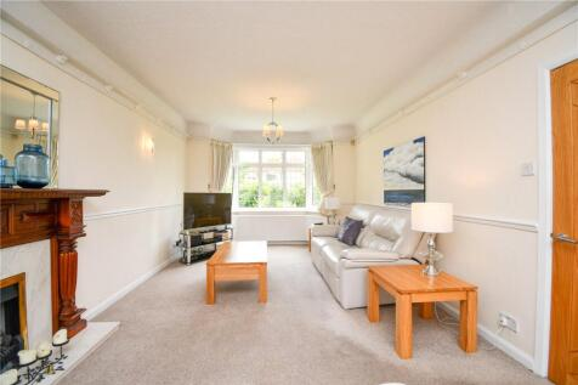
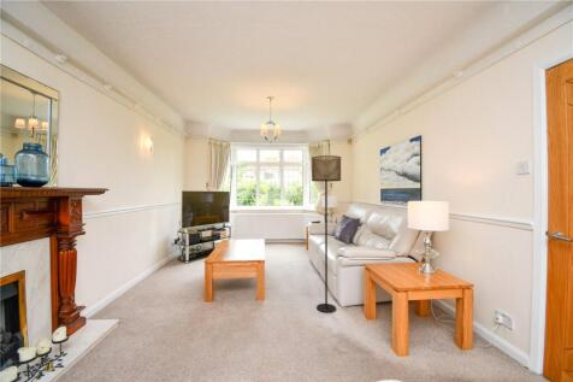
+ floor lamp [311,154,342,313]
